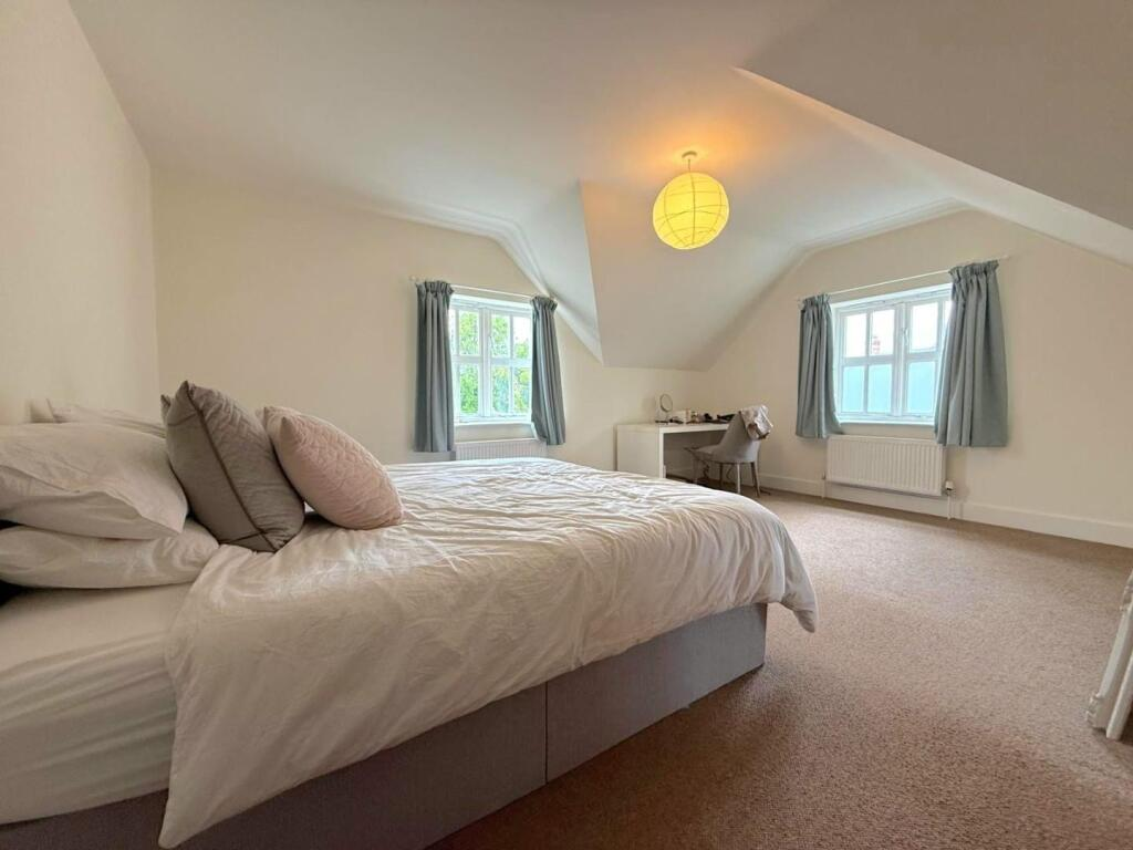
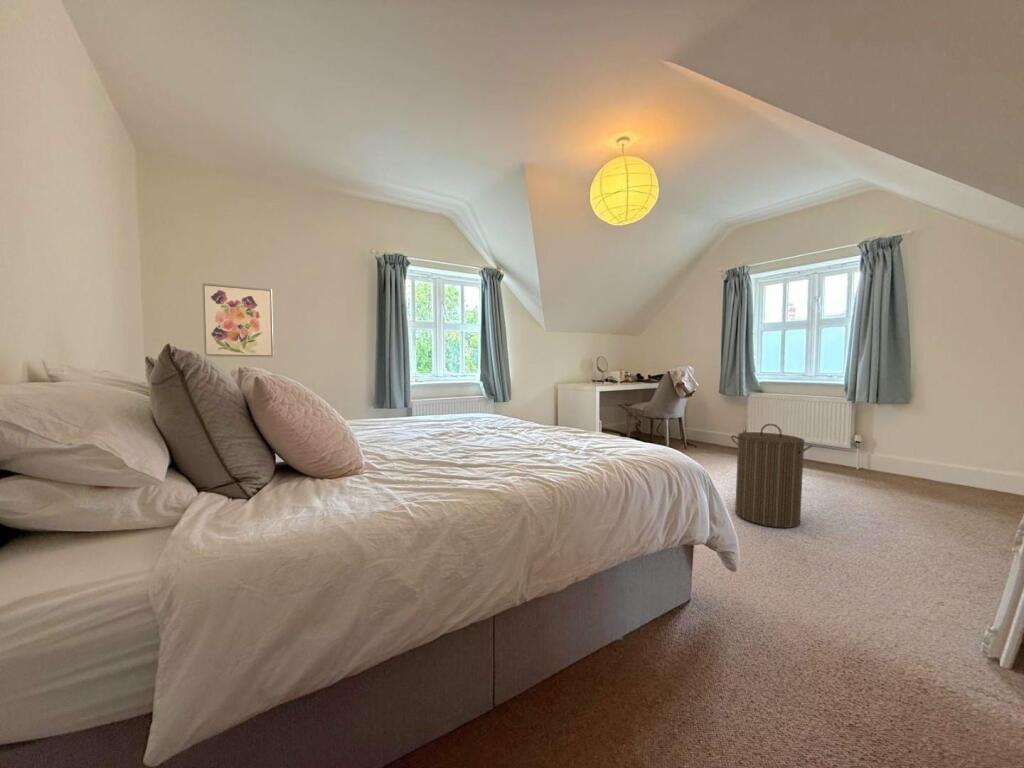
+ laundry hamper [730,423,813,529]
+ wall art [201,282,275,358]
